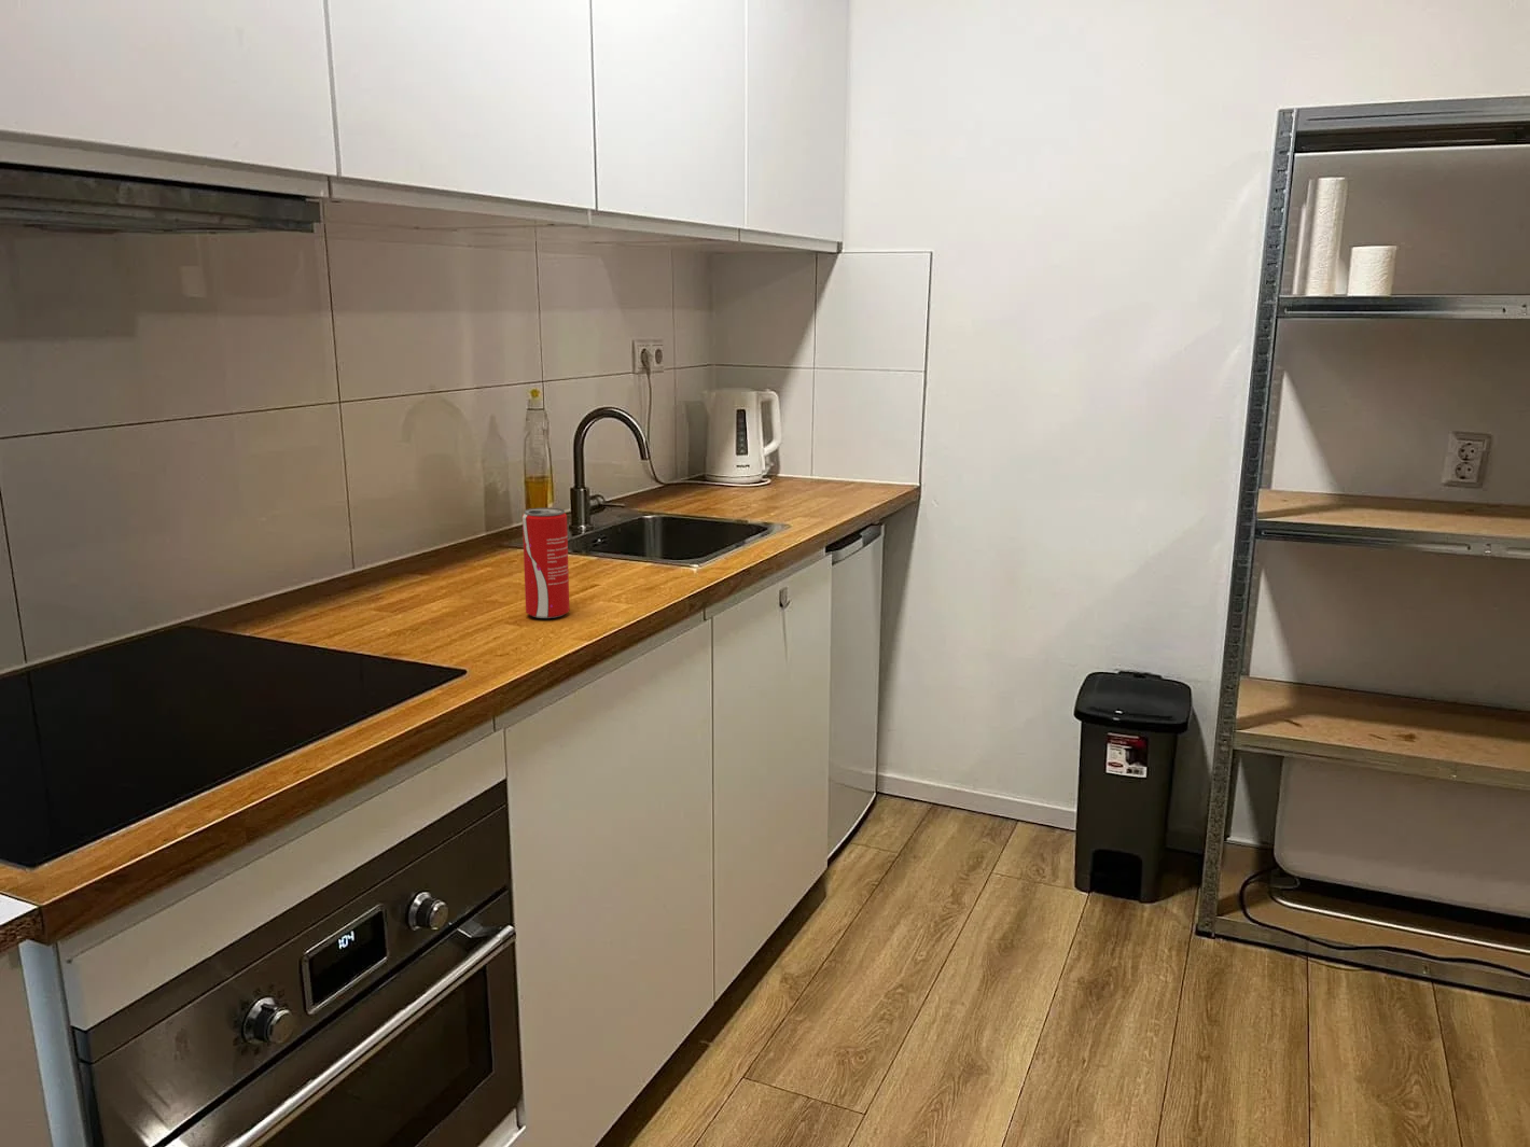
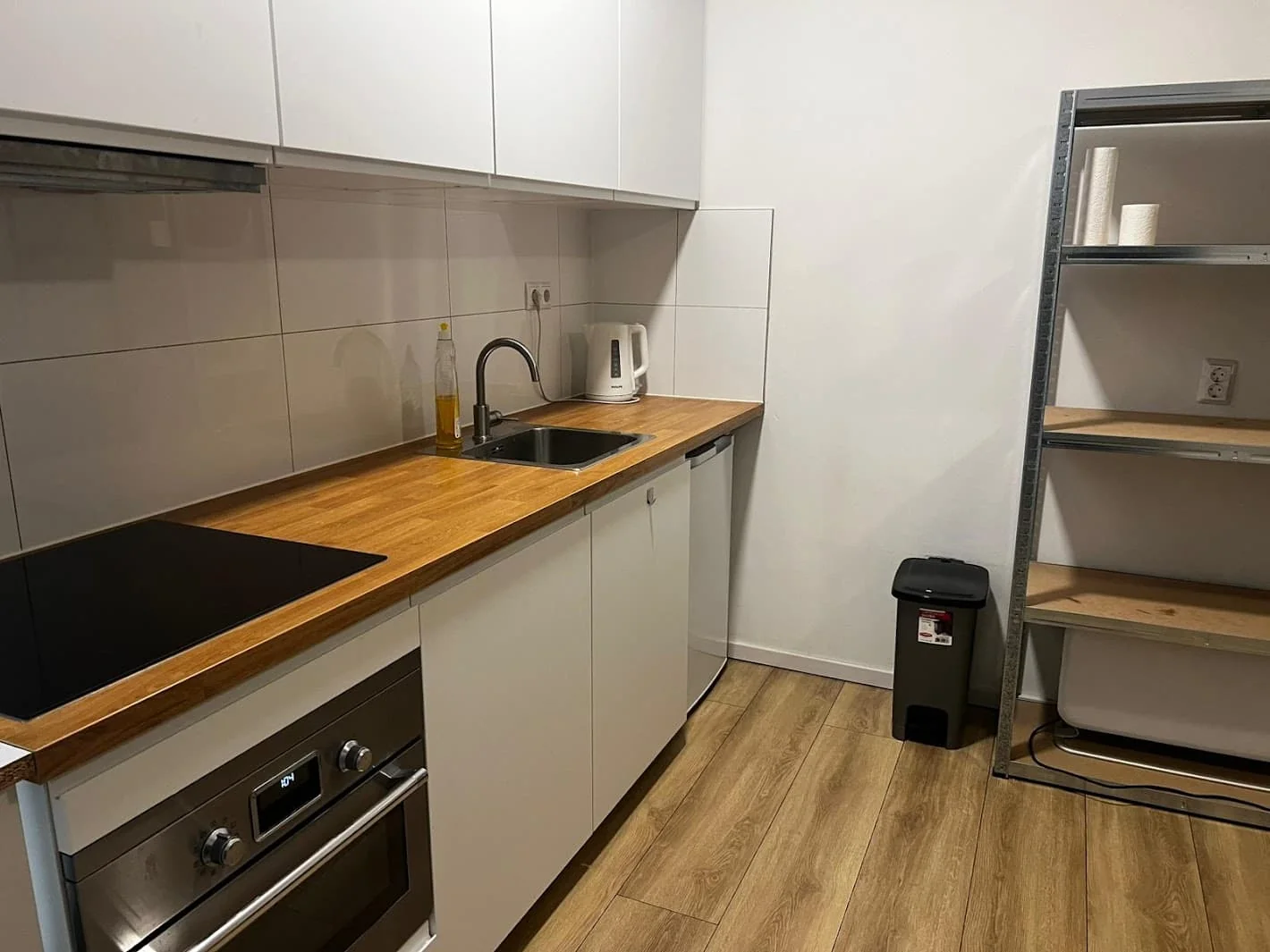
- beverage can [522,507,571,619]
